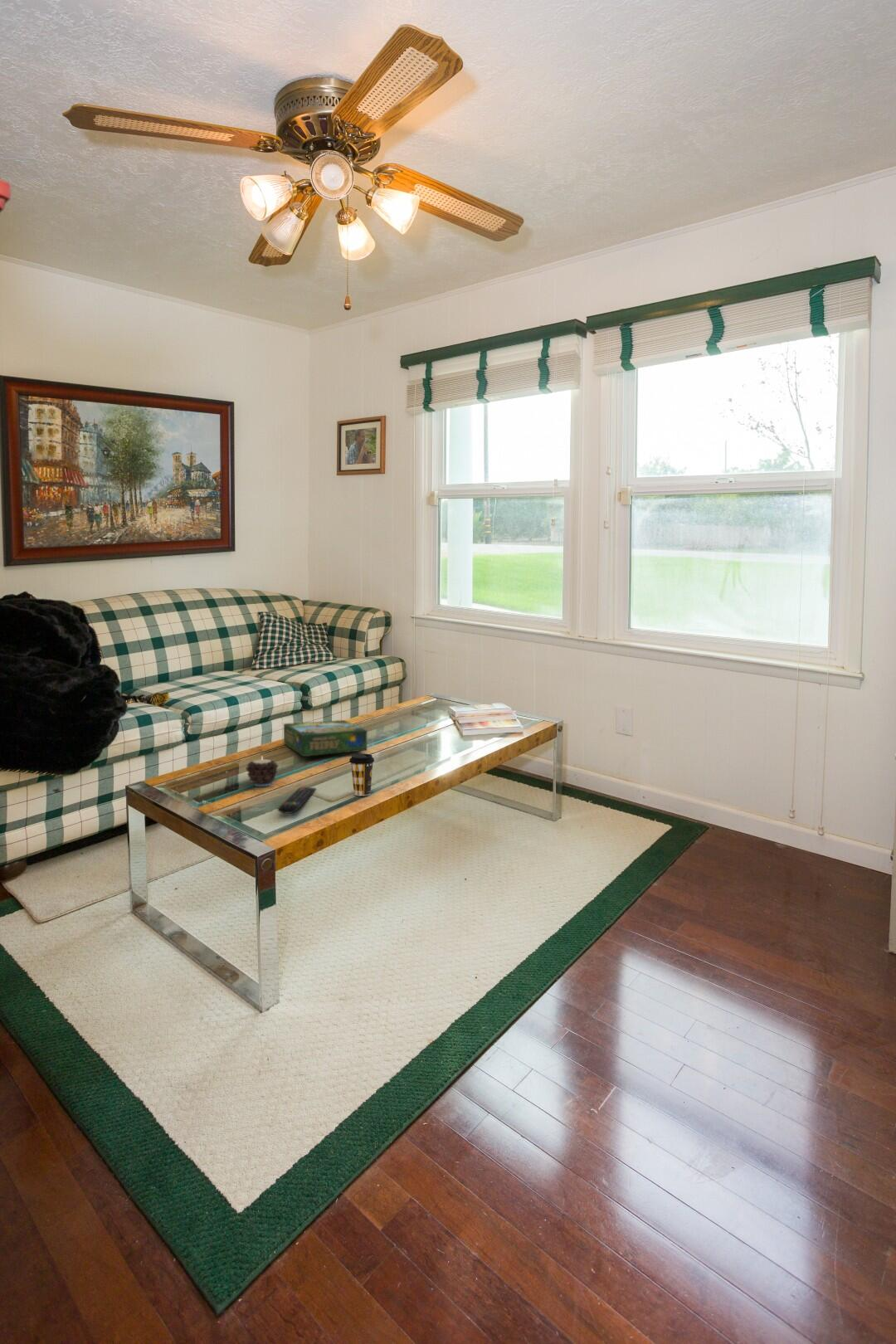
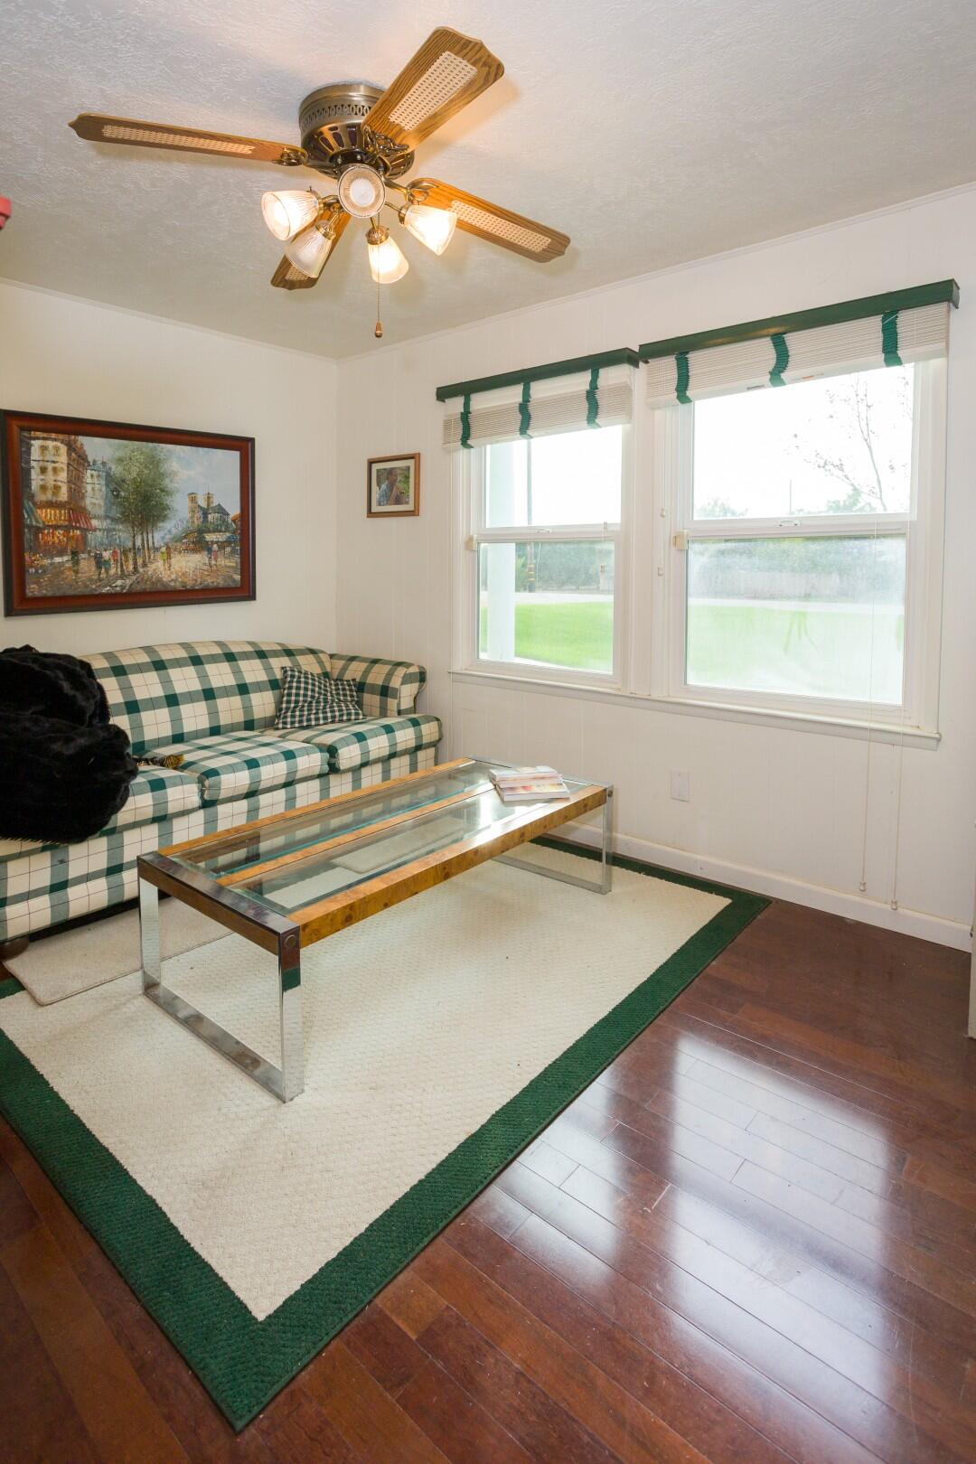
- coffee cup [348,752,375,796]
- remote control [277,786,317,814]
- board game [283,719,368,757]
- candle [245,757,279,787]
